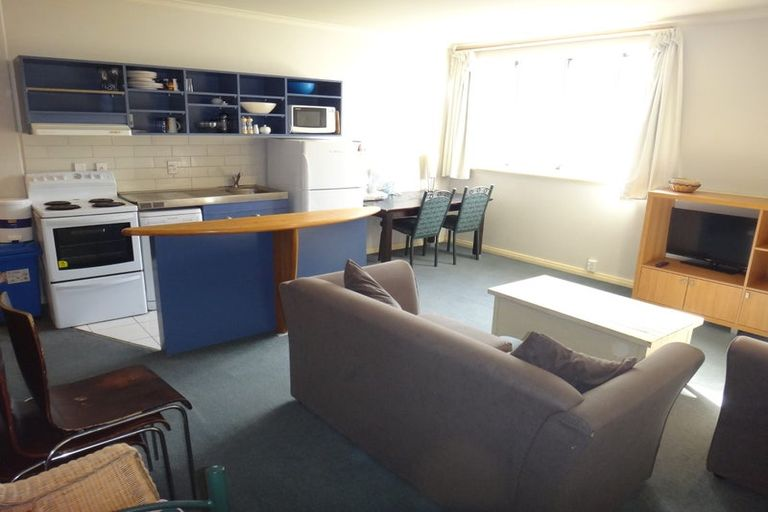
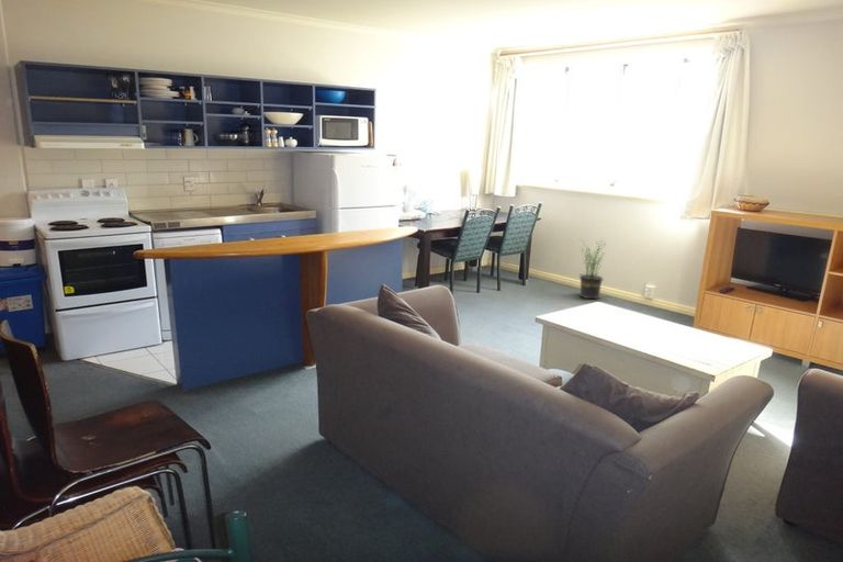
+ potted plant [578,235,610,300]
